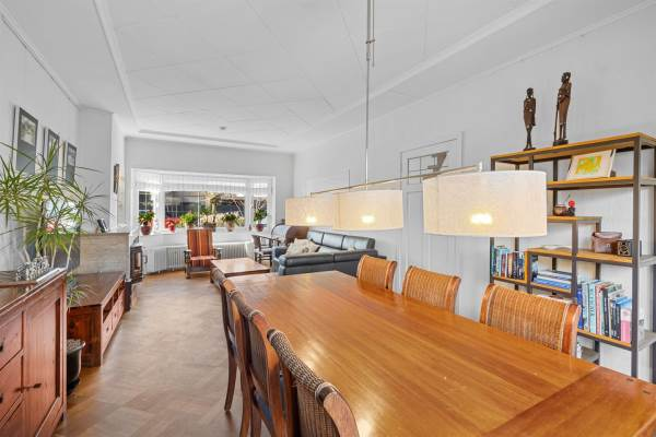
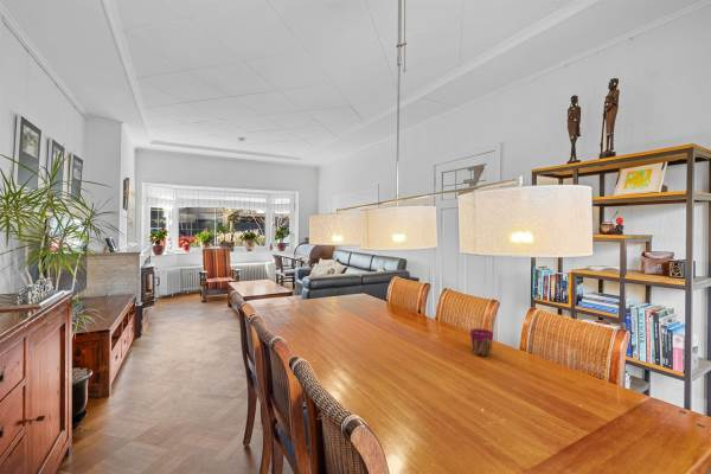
+ cup [469,327,494,357]
